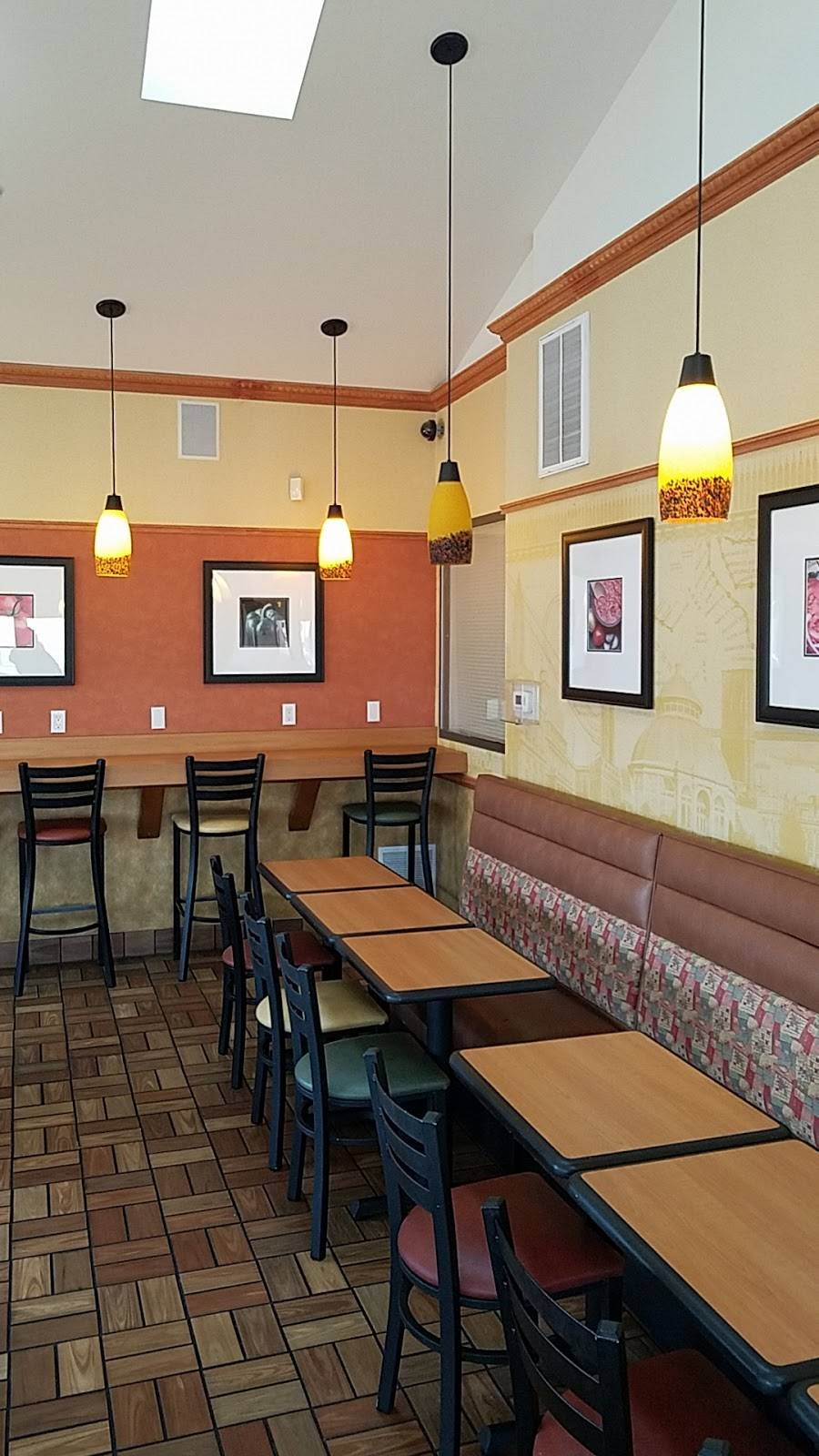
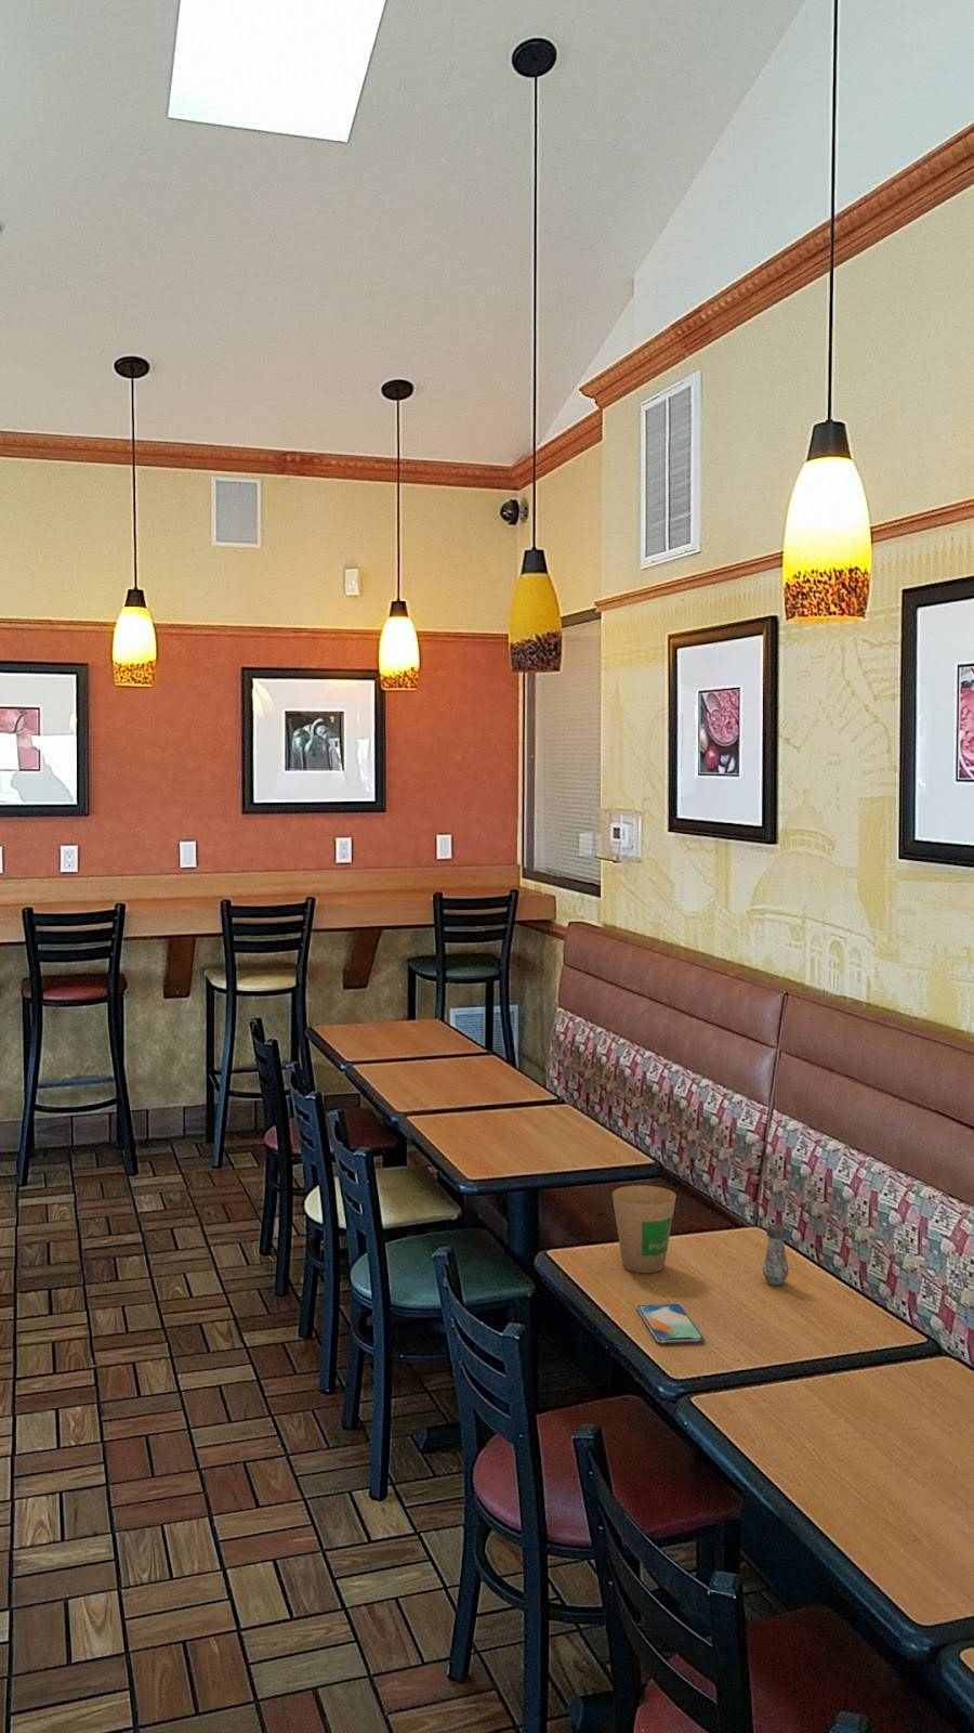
+ salt shaker [762,1224,790,1285]
+ paper cup [611,1185,678,1274]
+ smartphone [635,1303,704,1344]
